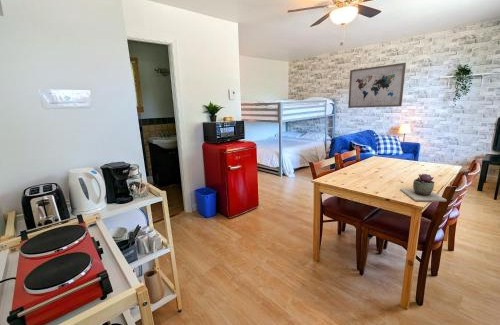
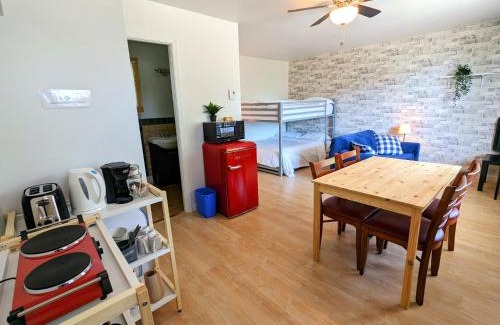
- wall art [347,62,407,109]
- succulent plant [399,173,447,202]
